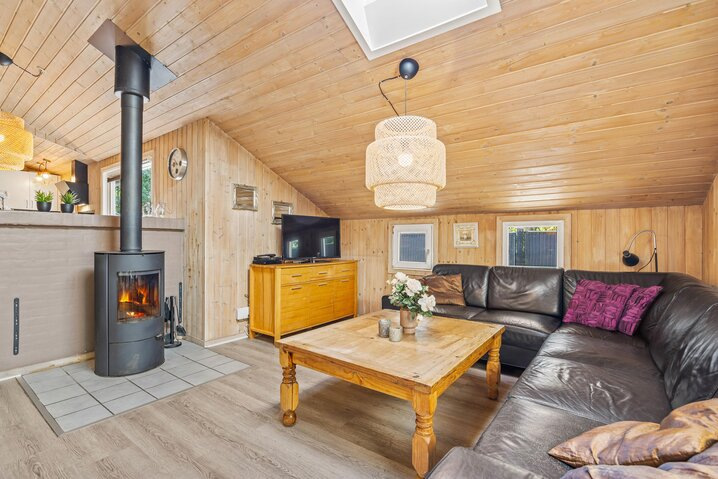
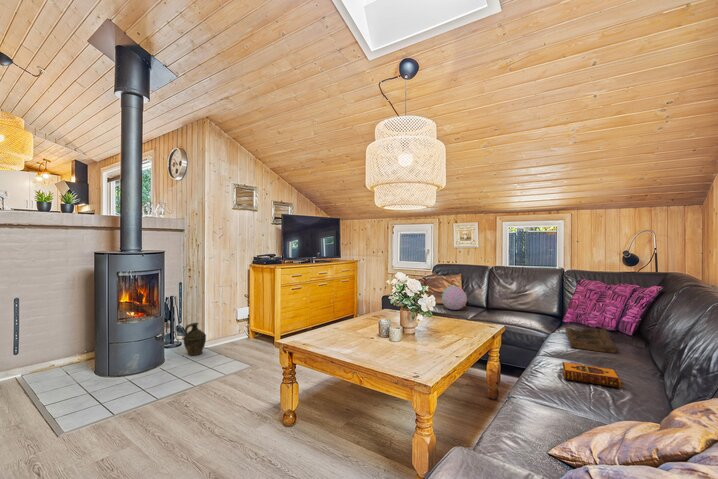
+ cushion [441,285,468,311]
+ hardback book [561,361,622,389]
+ ceramic jug [182,322,207,356]
+ decorative tray [564,326,618,354]
